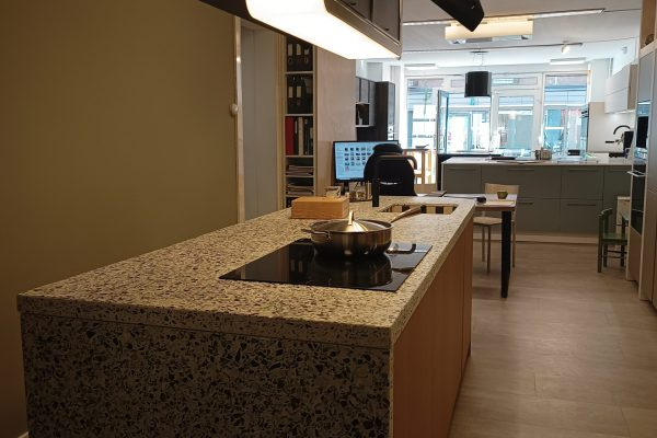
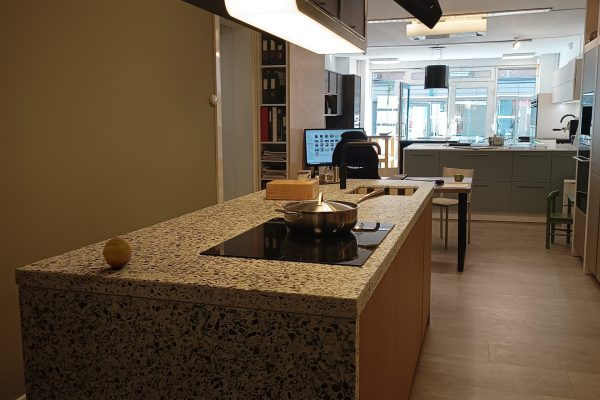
+ fruit [102,236,134,269]
